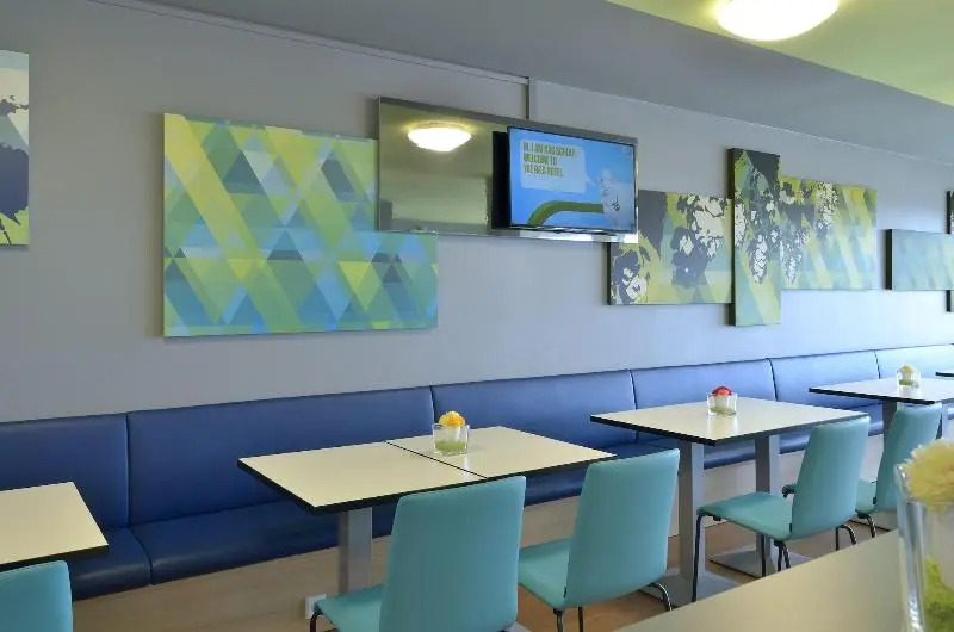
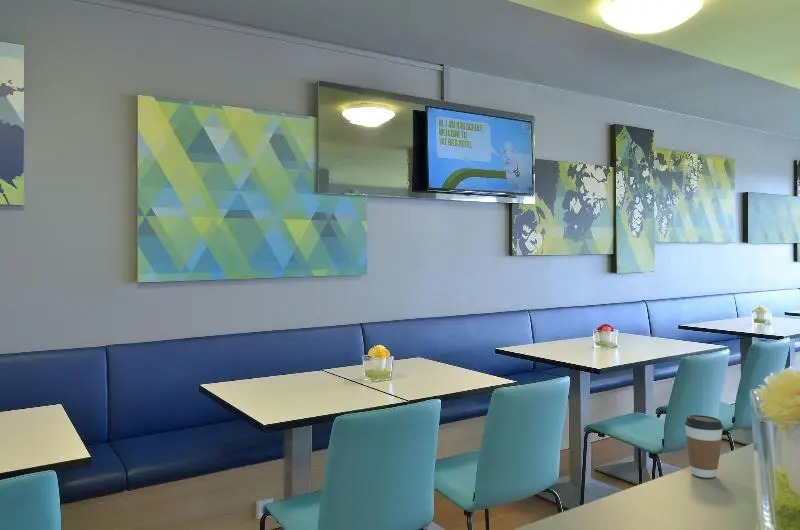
+ coffee cup [684,414,724,479]
